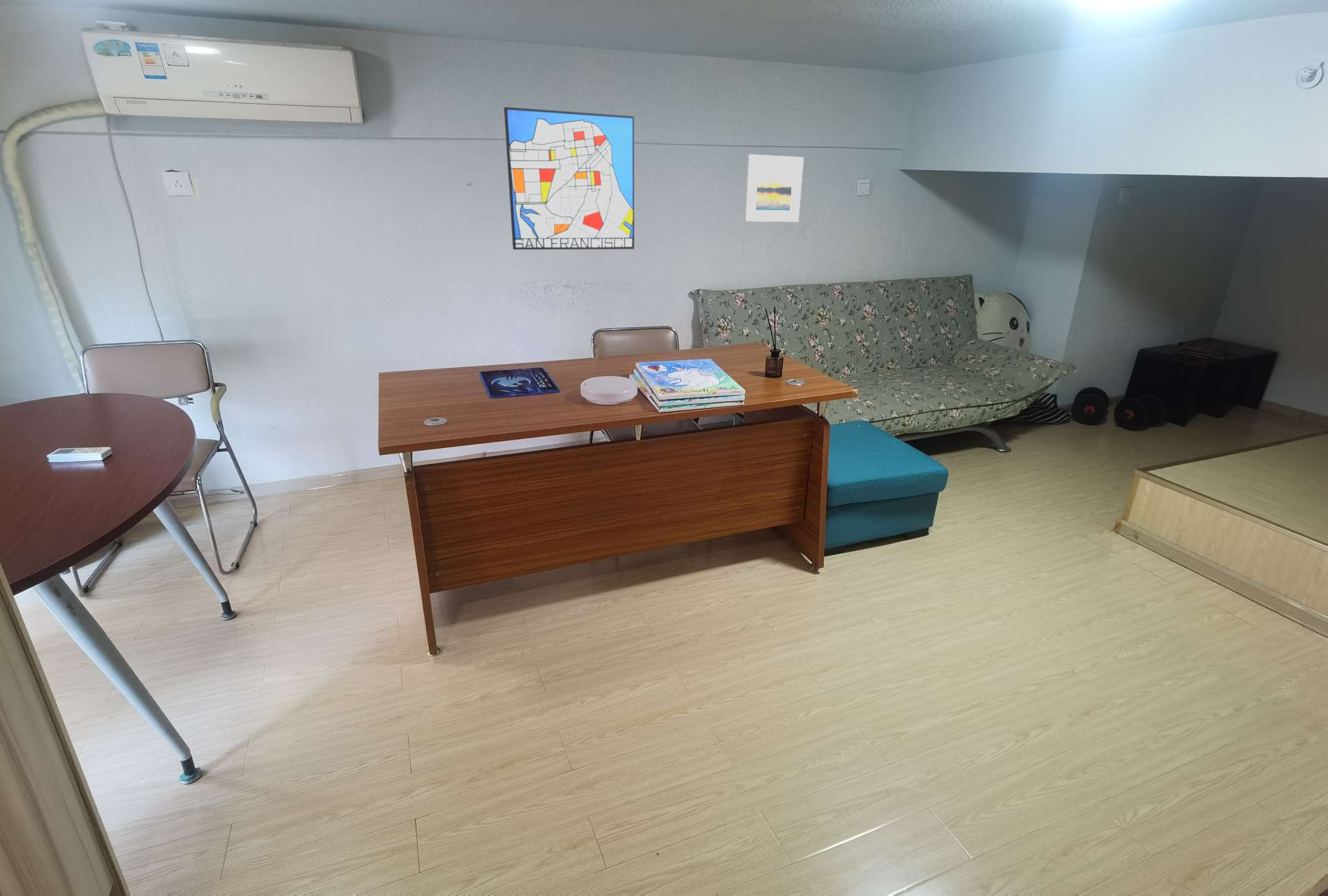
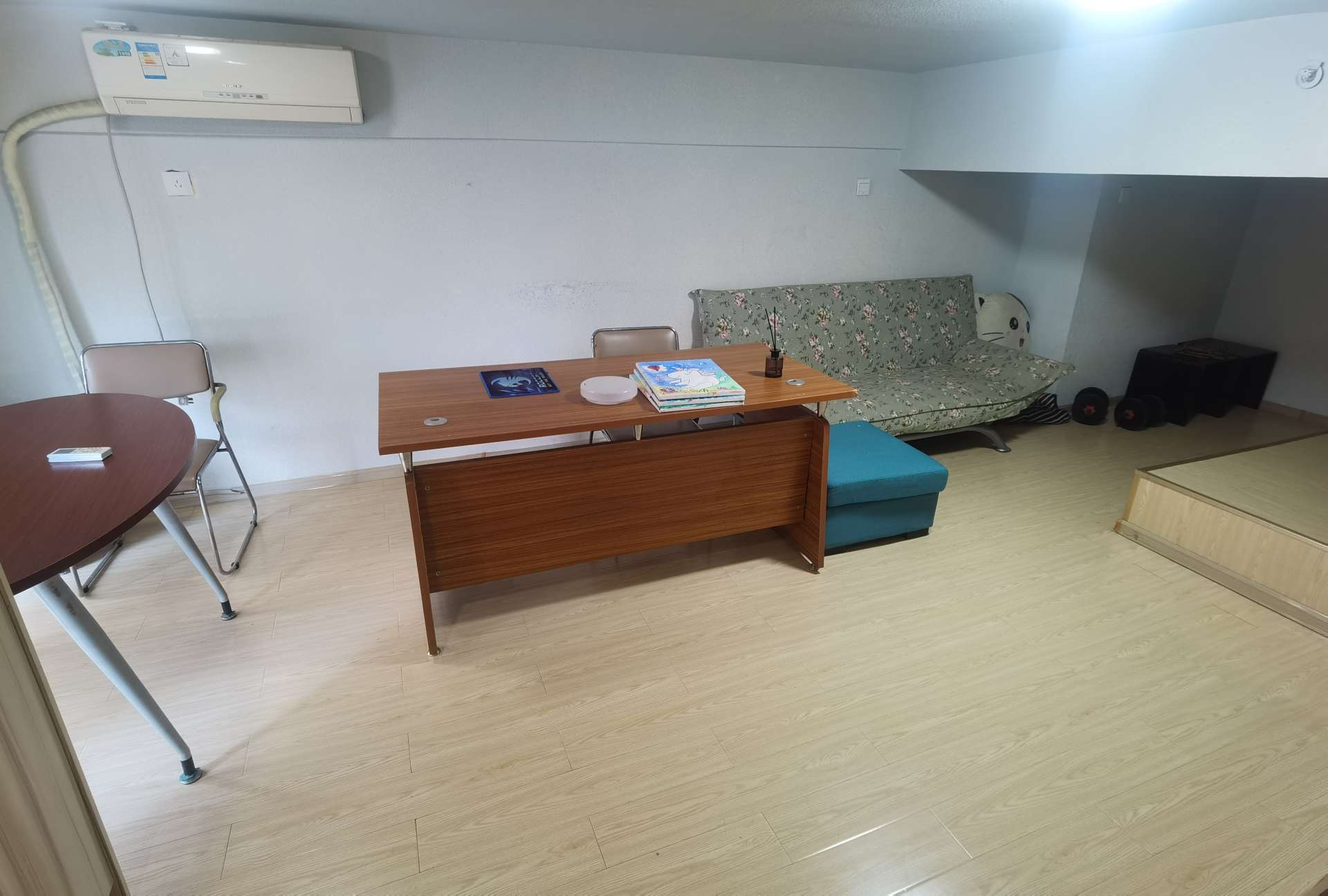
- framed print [744,153,804,223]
- wall art [504,106,635,250]
